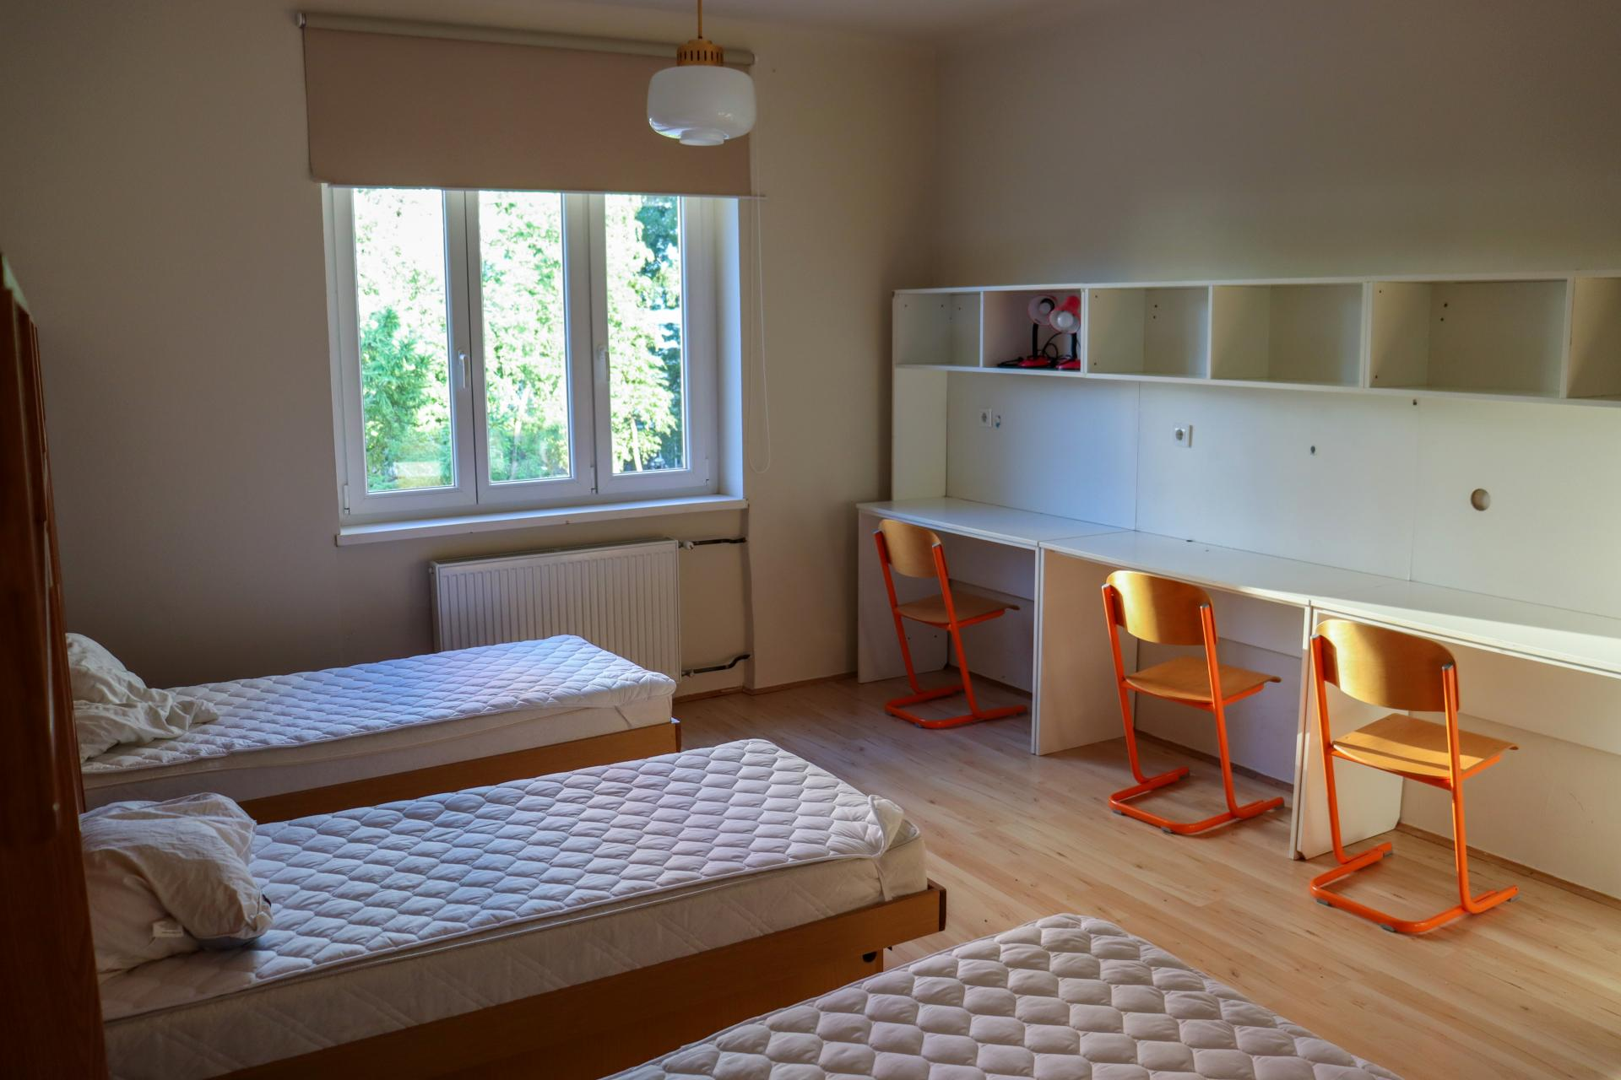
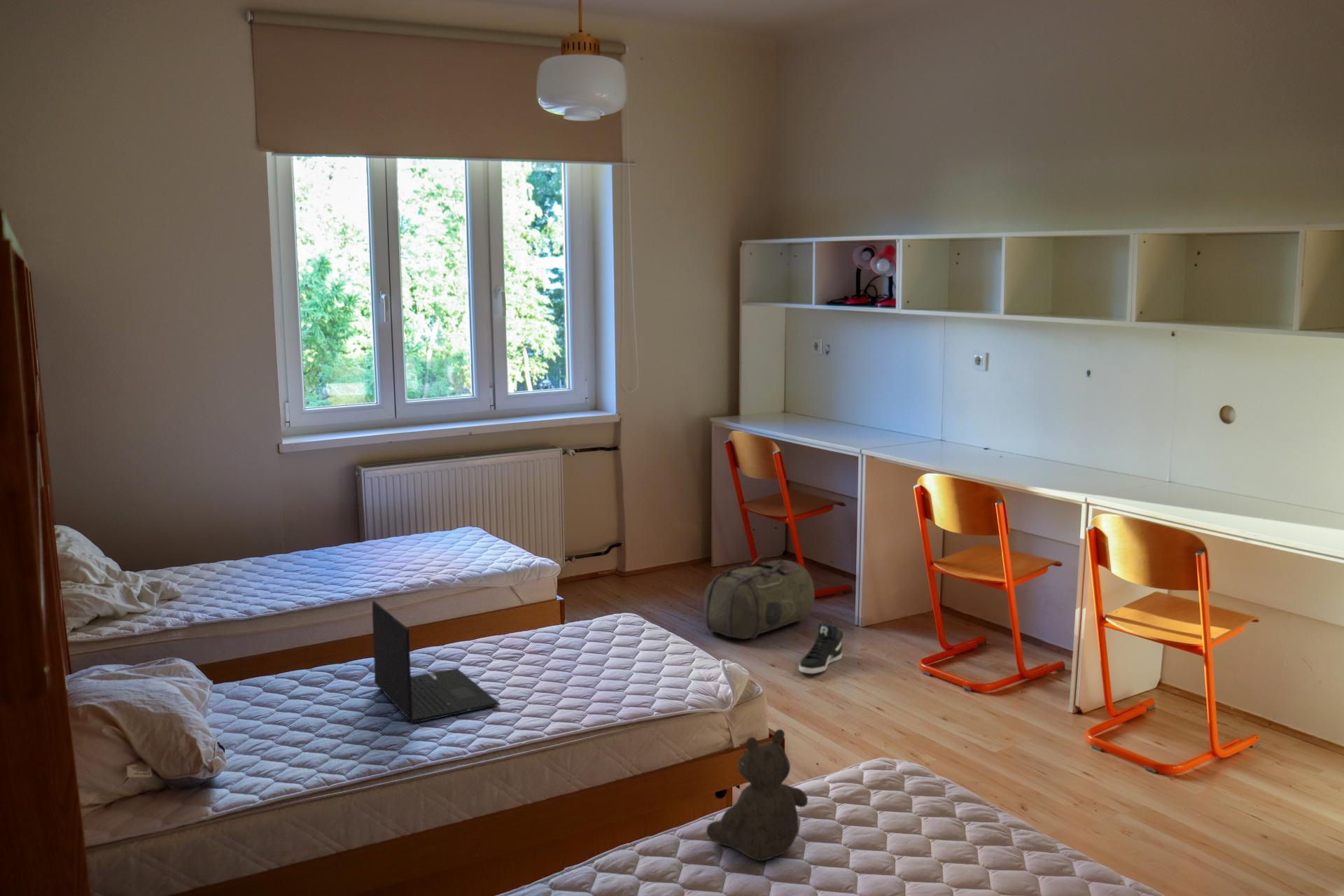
+ laptop [372,600,501,724]
+ backpack [703,554,816,640]
+ sneaker [798,622,844,674]
+ teddy bear [706,729,809,862]
